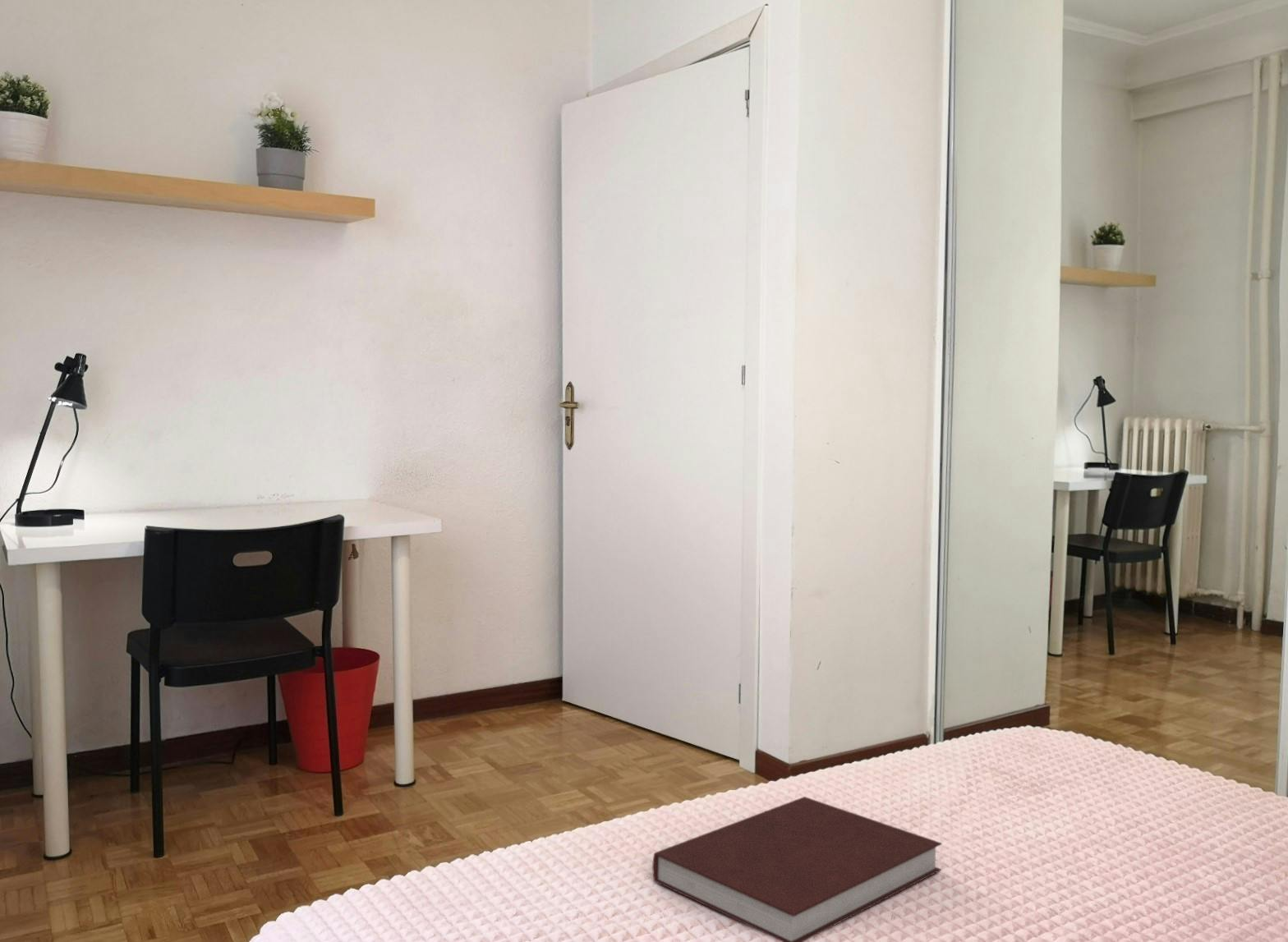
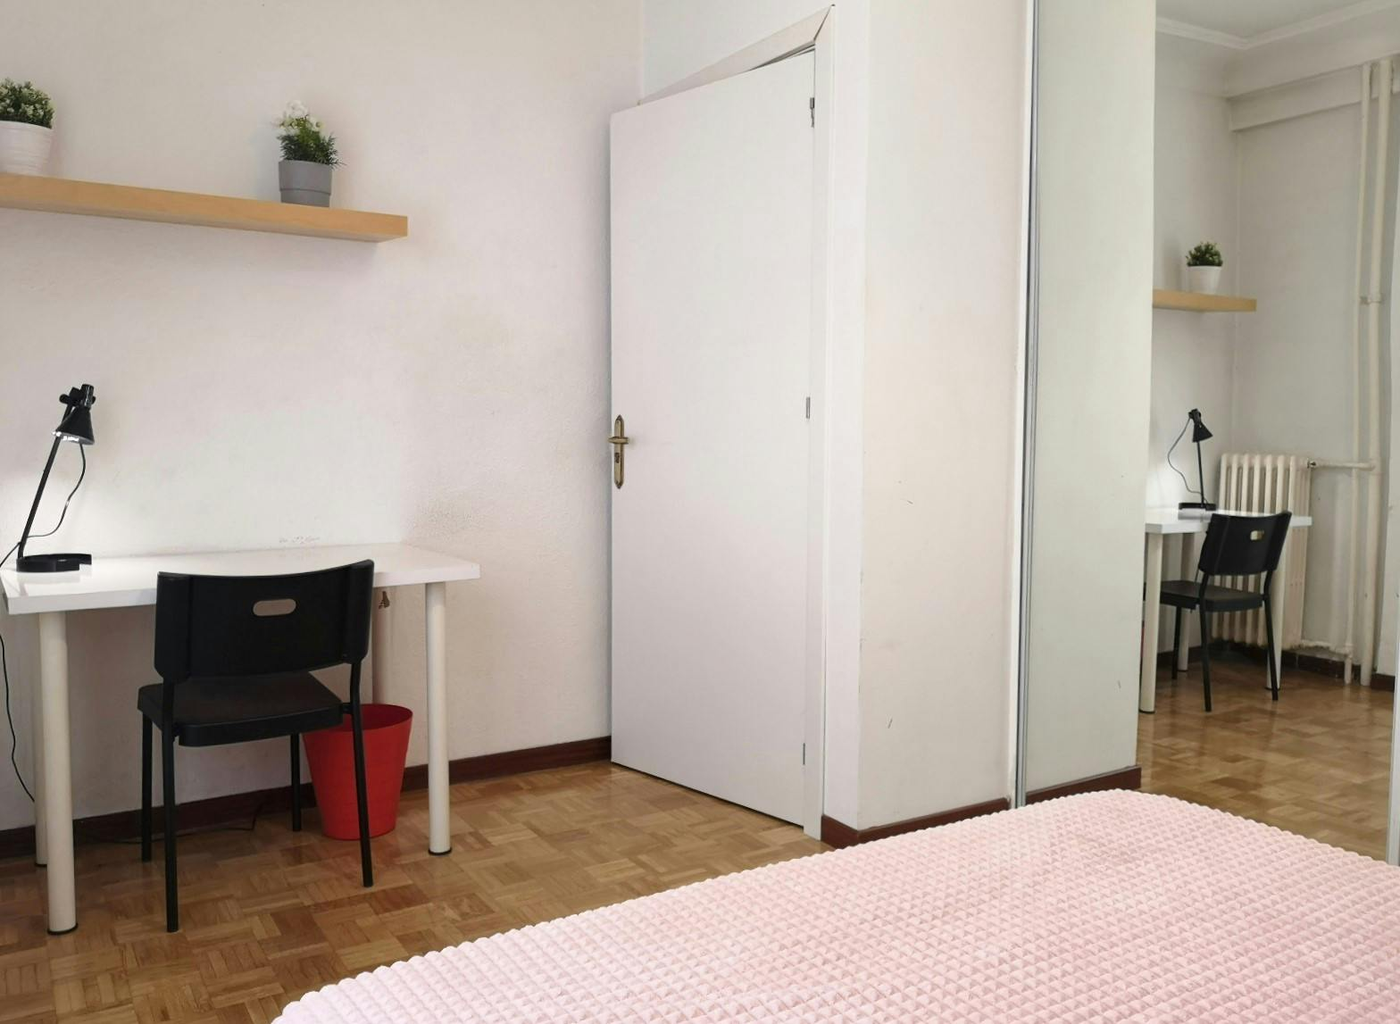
- notebook [651,796,943,942]
